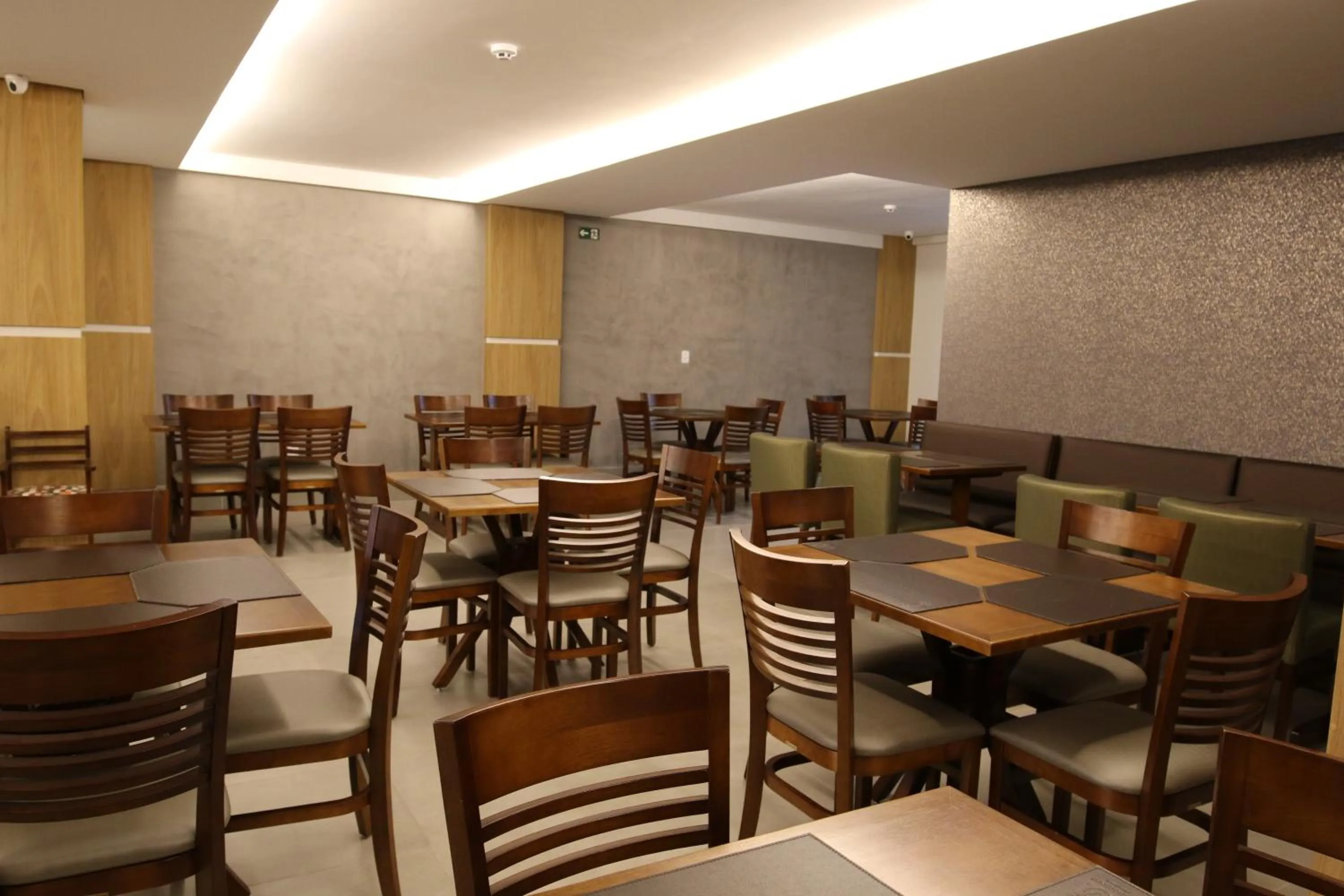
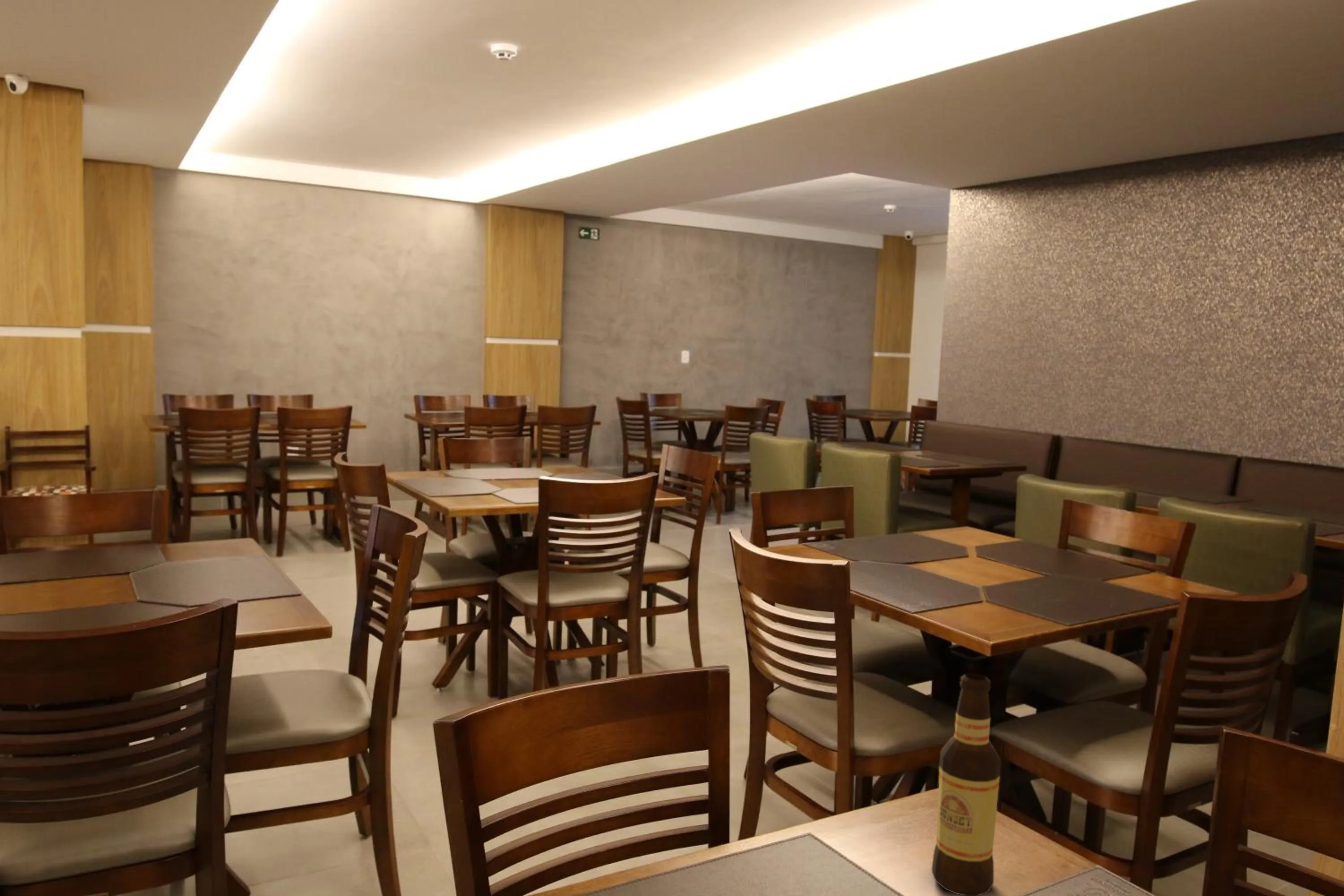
+ bottle [931,673,1001,896]
